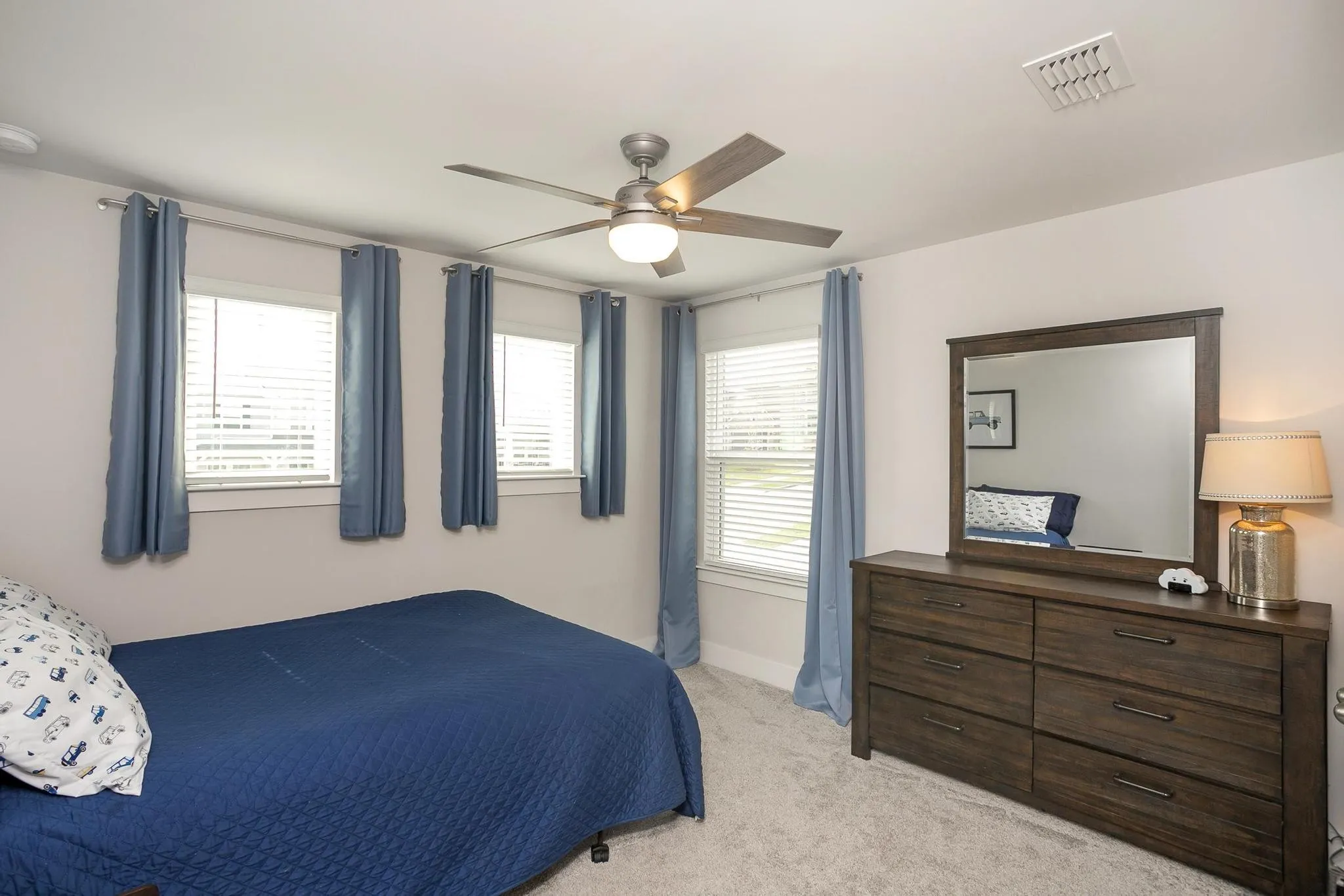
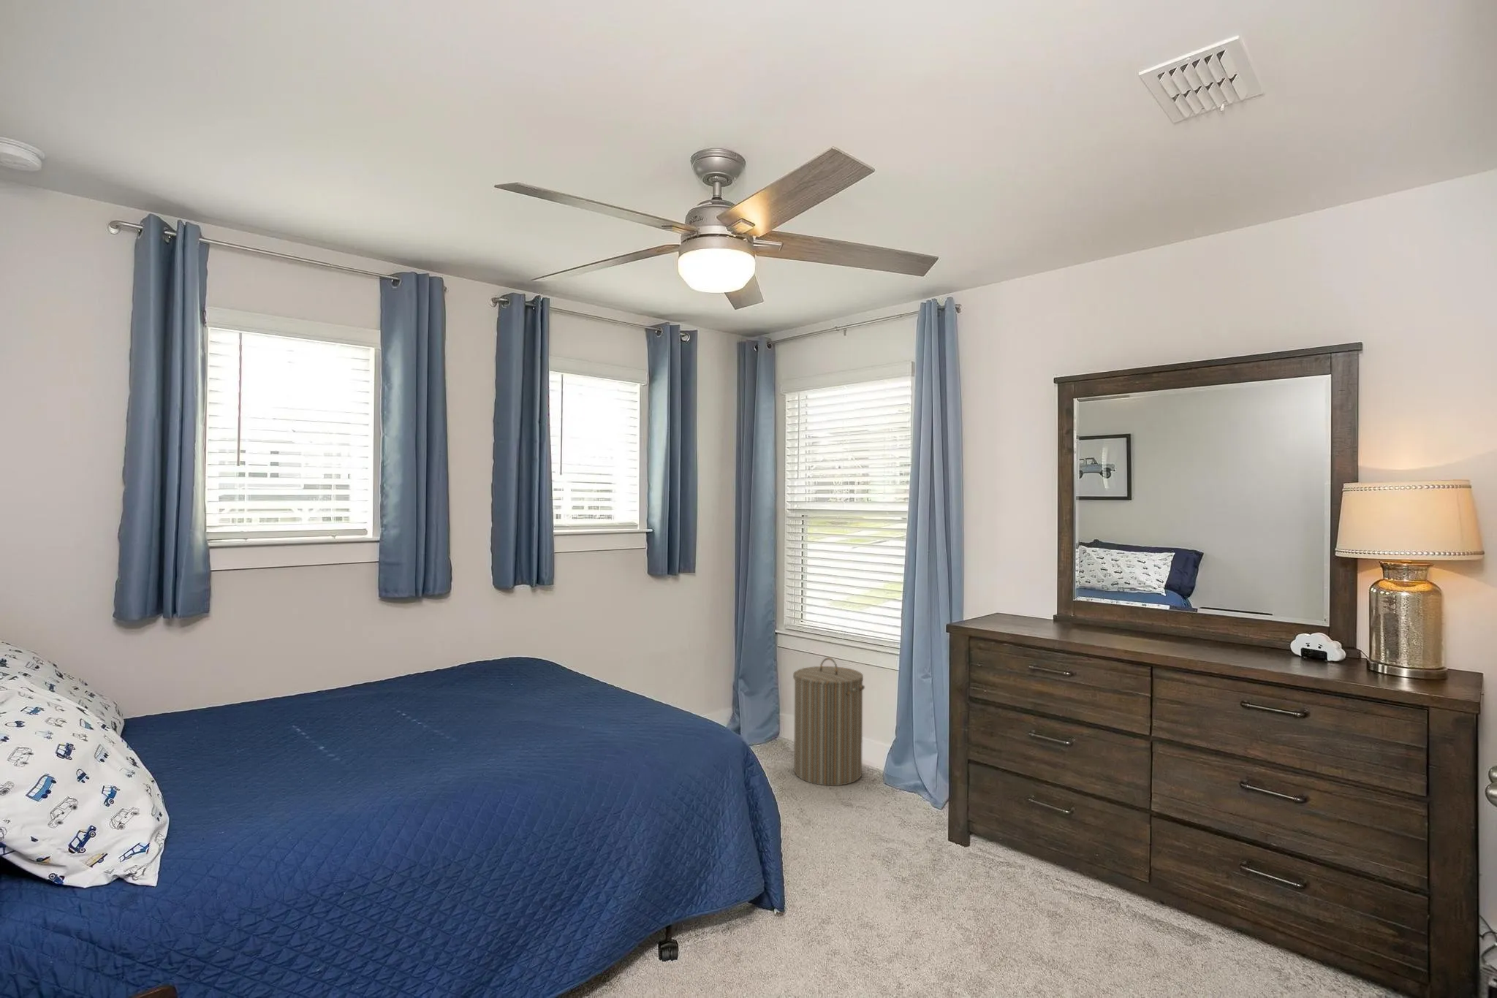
+ laundry hamper [792,657,865,786]
